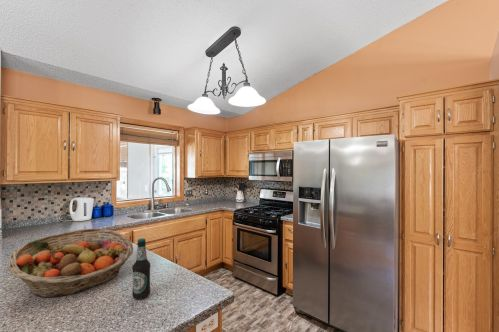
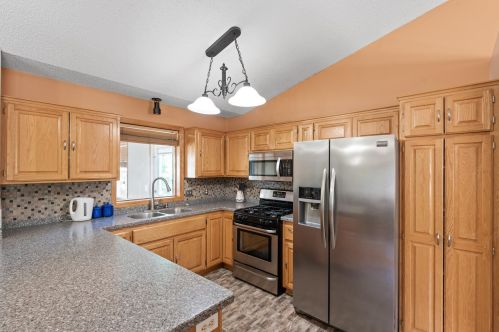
- fruit basket [8,227,134,299]
- bottle [131,237,151,300]
